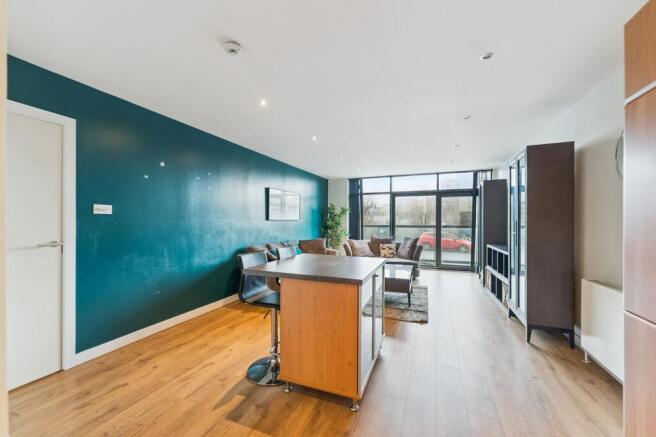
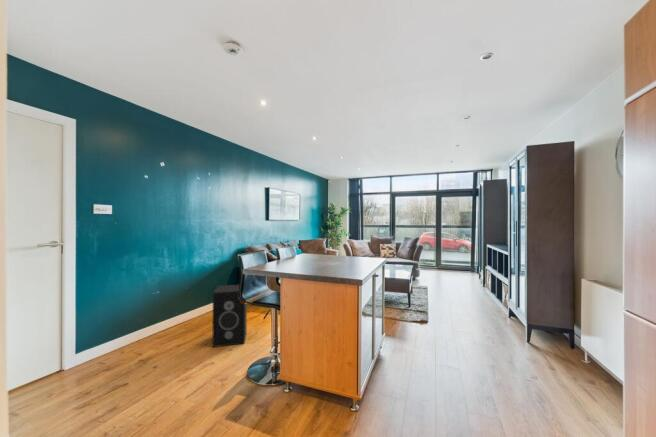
+ speaker [211,284,248,348]
